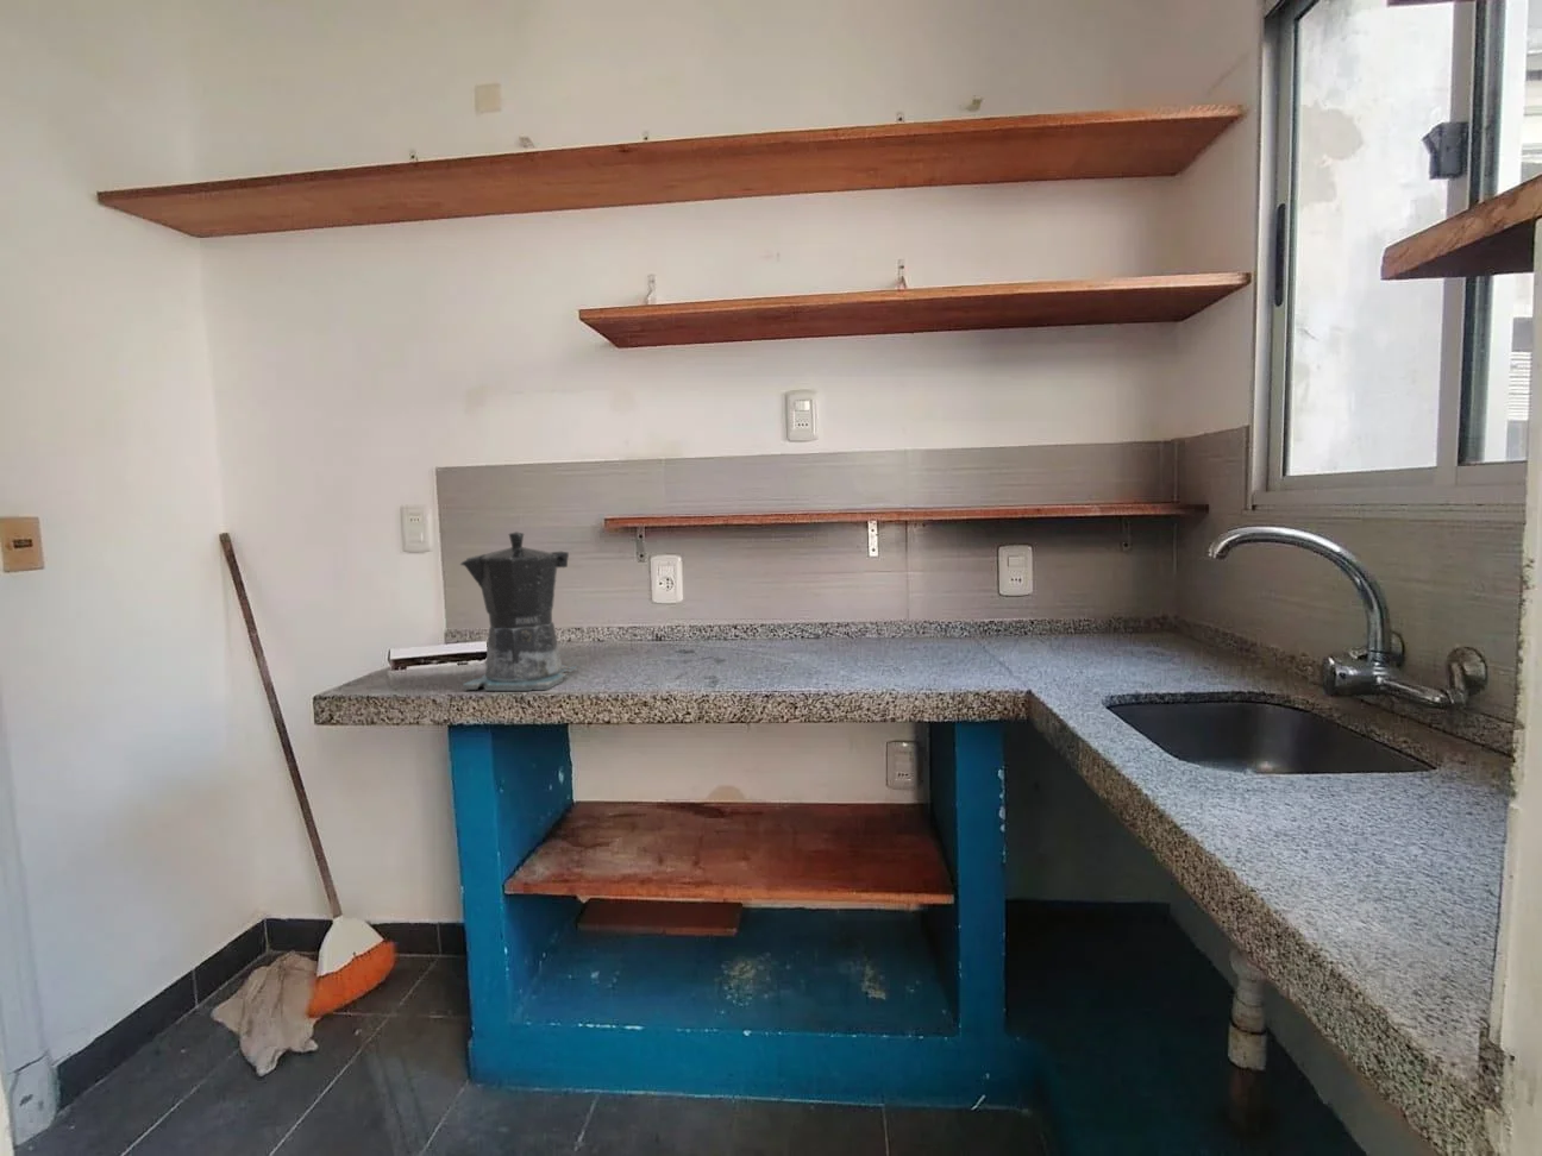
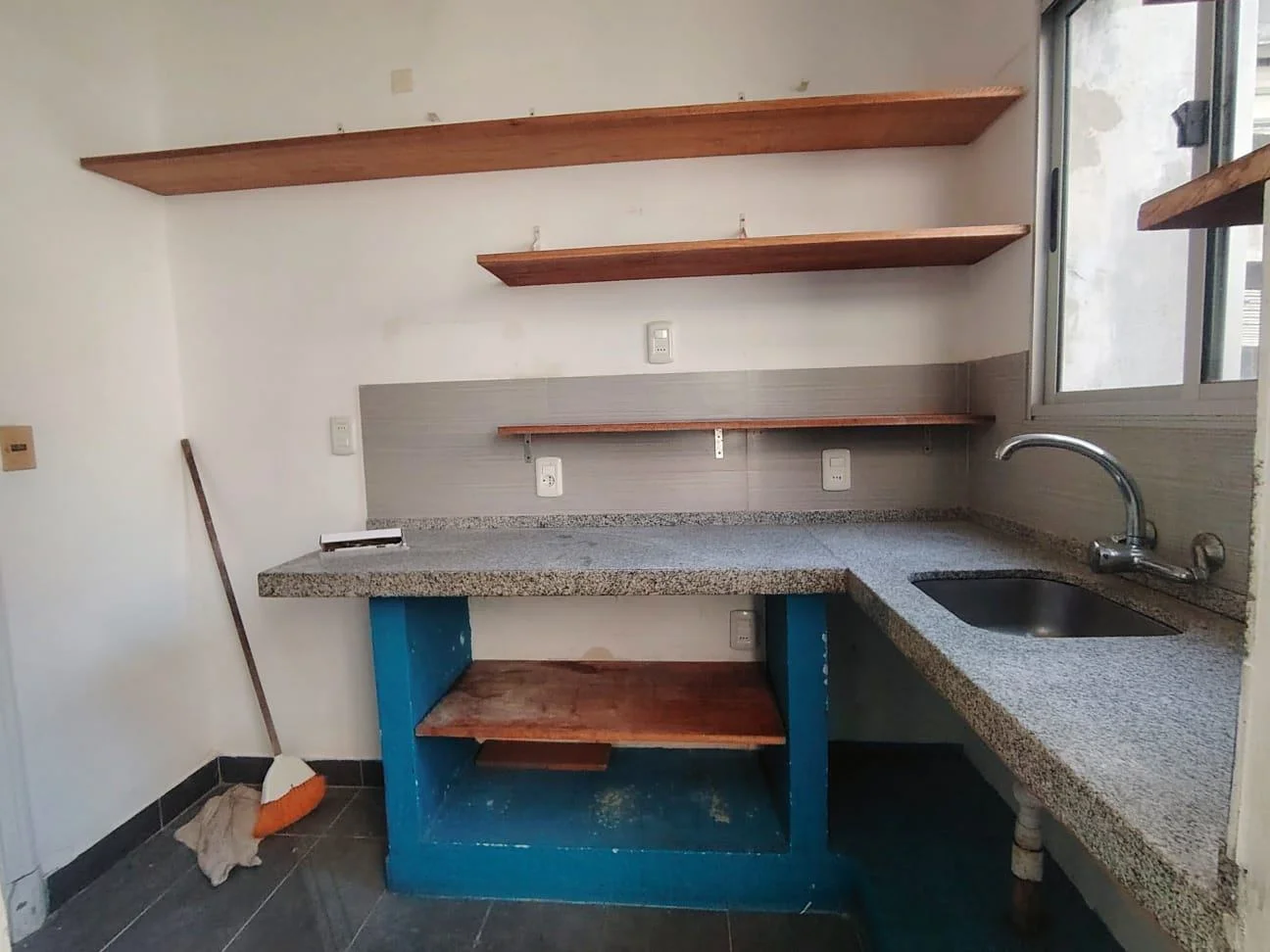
- coffee maker [459,531,580,692]
